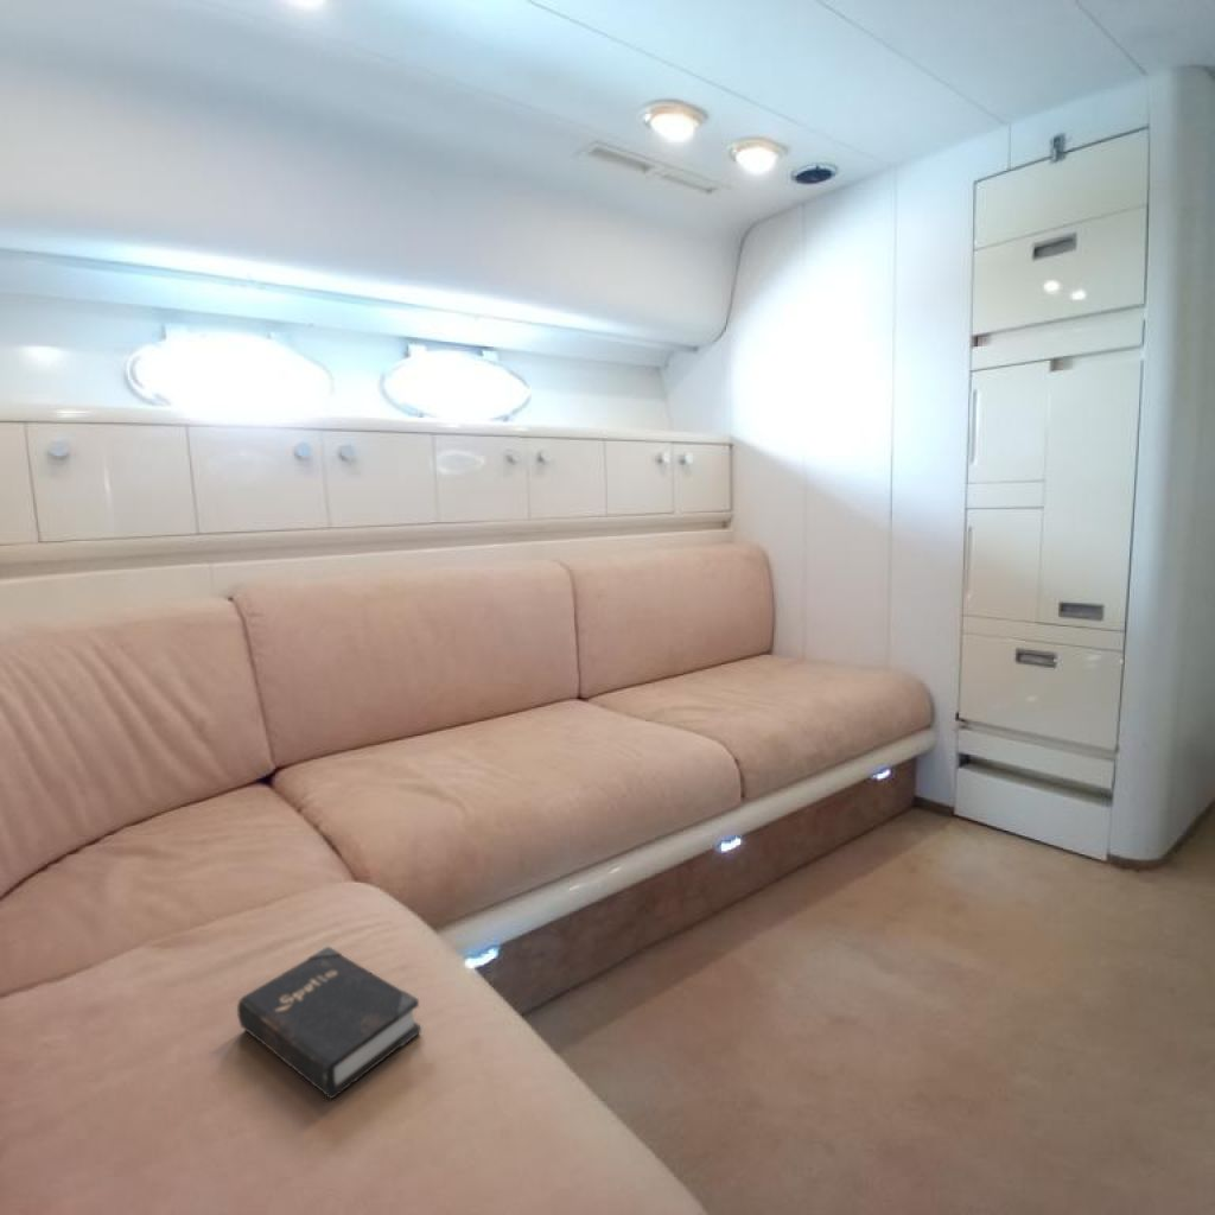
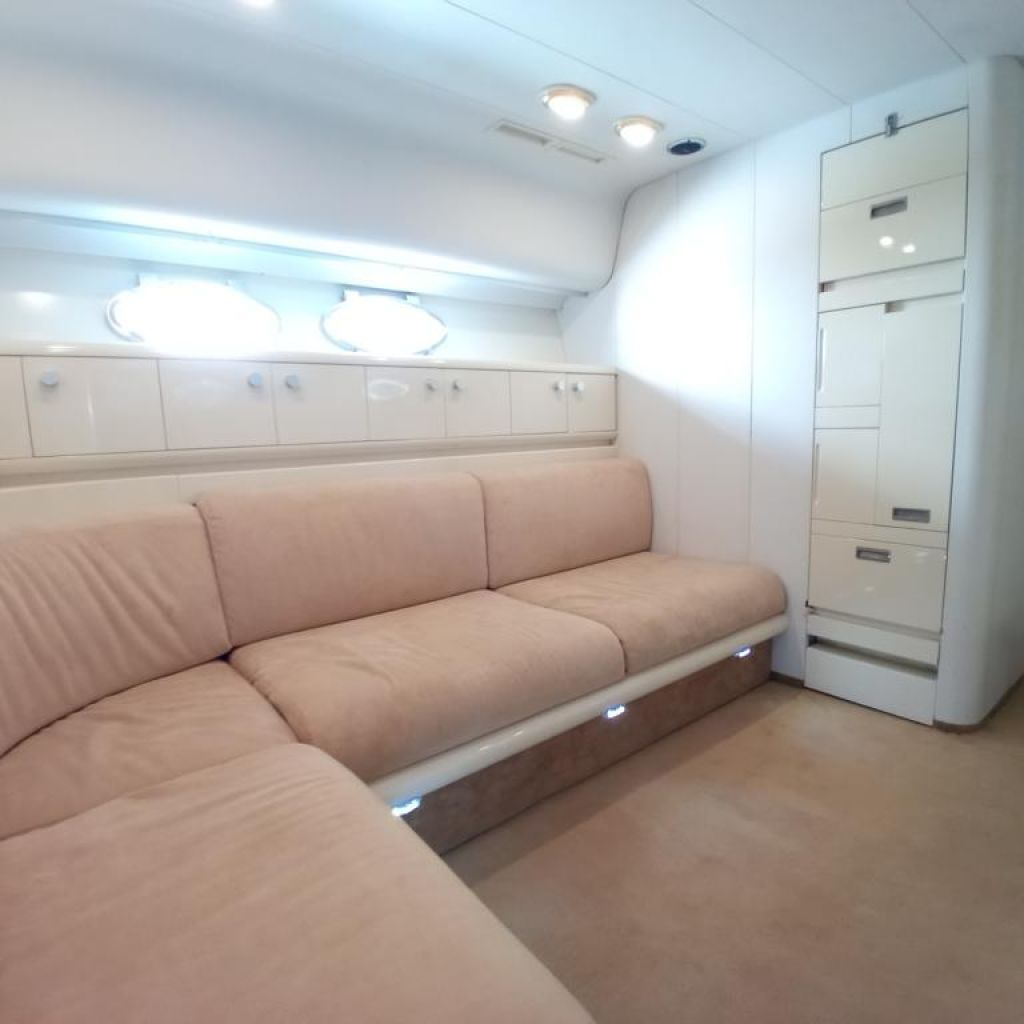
- hardback book [236,944,422,1100]
